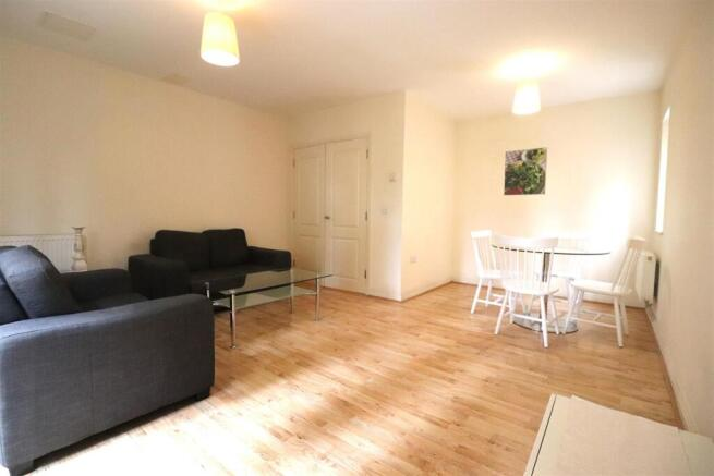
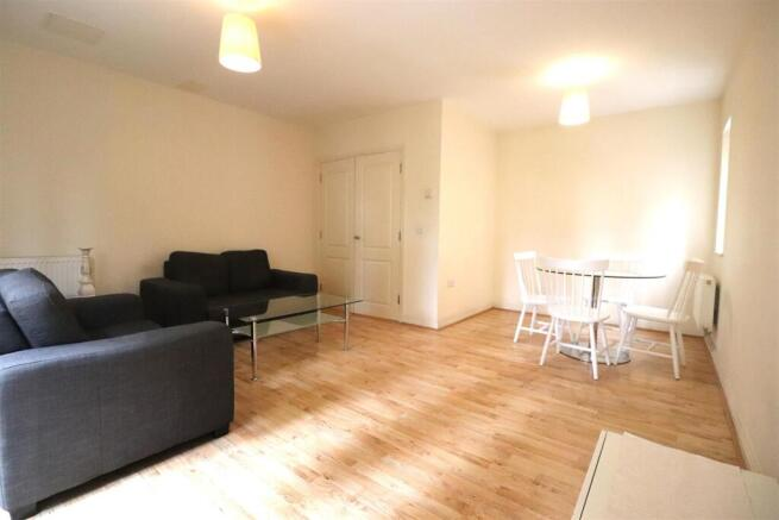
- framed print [503,146,548,197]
